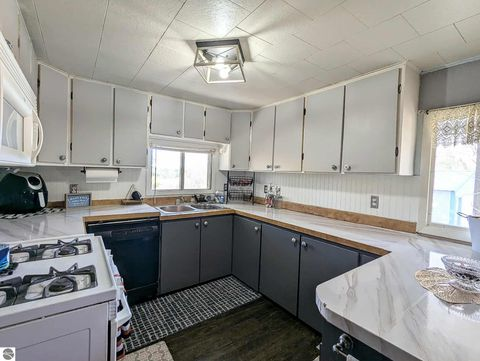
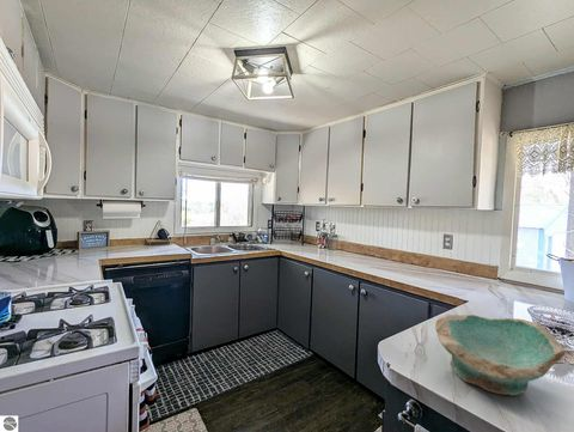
+ bowl [434,314,567,396]
